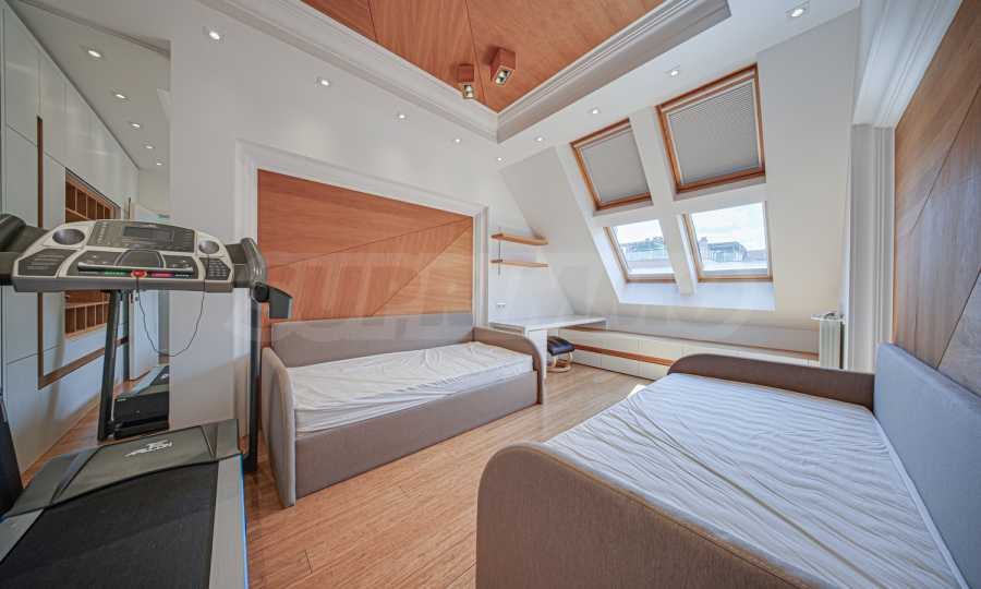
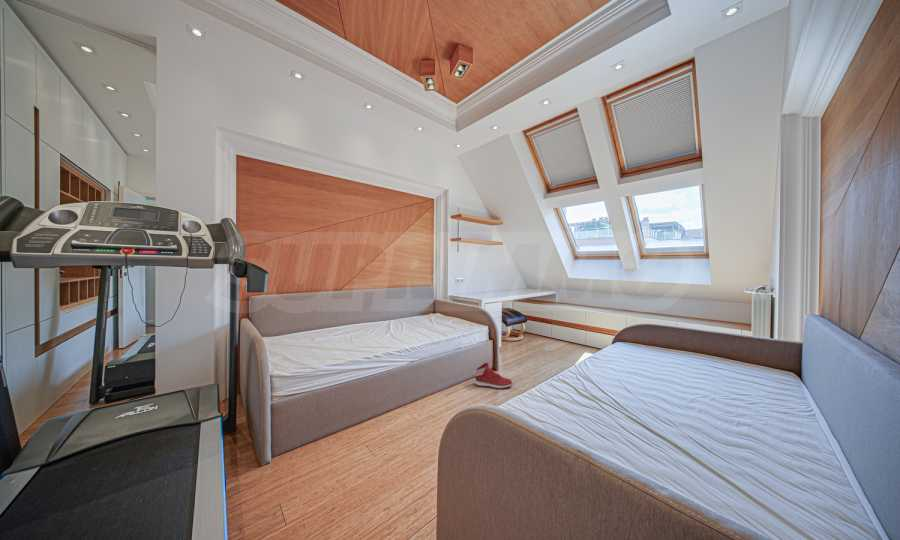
+ sneaker [474,362,513,390]
